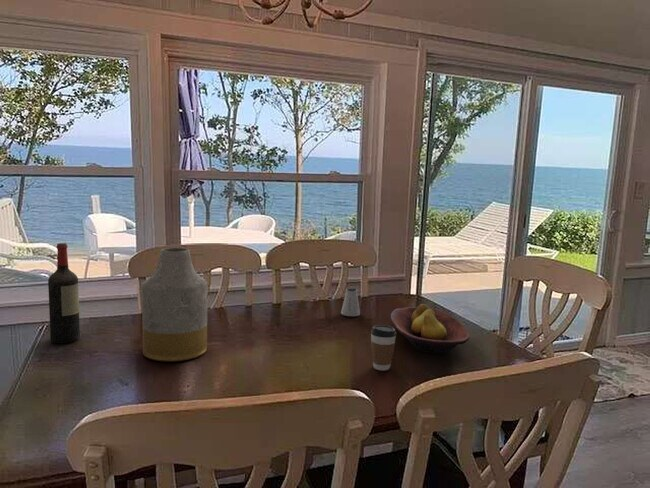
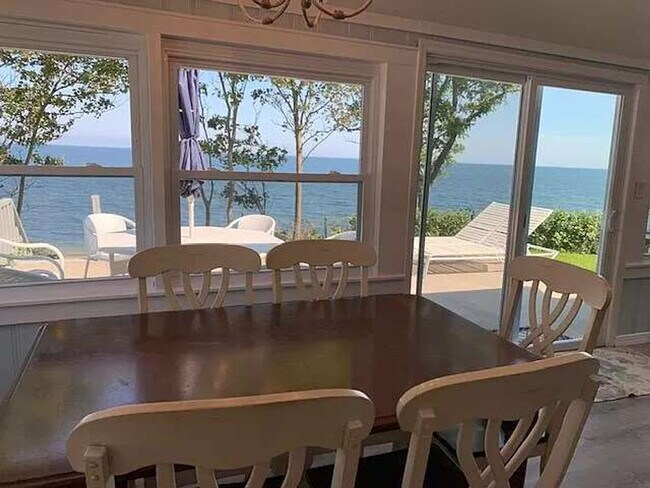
- coffee cup [370,324,397,372]
- fruit bowl [389,303,470,356]
- saltshaker [340,286,361,317]
- vase [141,247,208,363]
- wine bottle [47,242,81,344]
